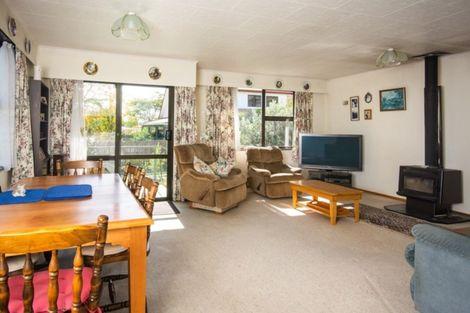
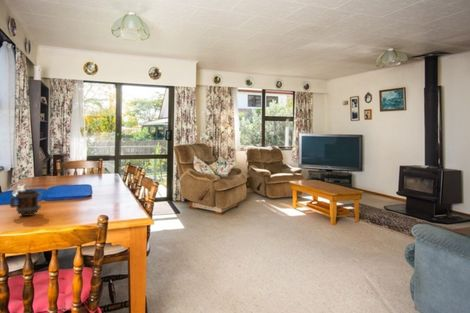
+ mug [9,189,42,217]
